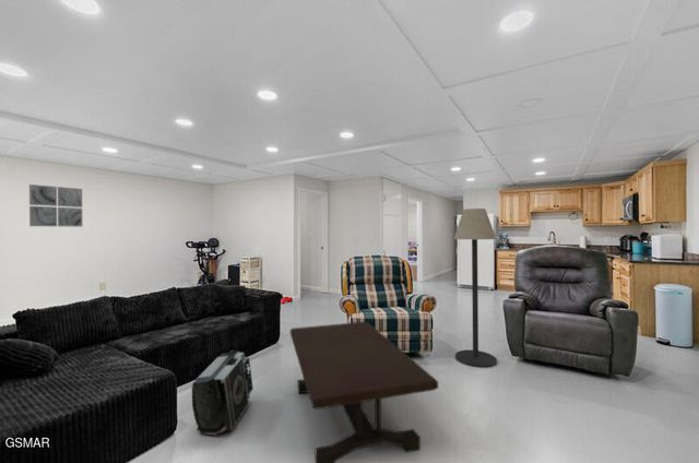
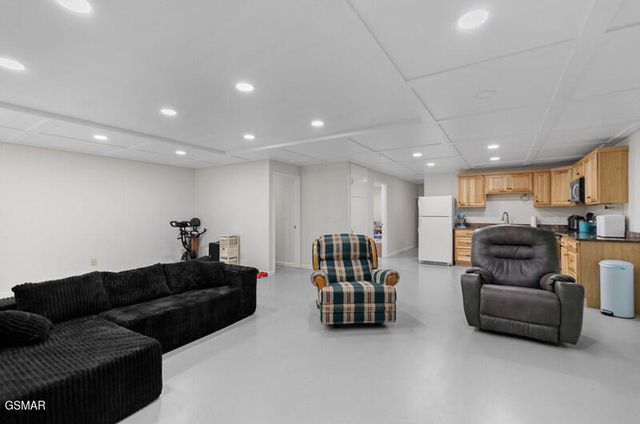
- floor lamp [452,207,498,369]
- pouch [190,349,254,437]
- coffee table [289,321,439,463]
- wall art [28,183,83,228]
